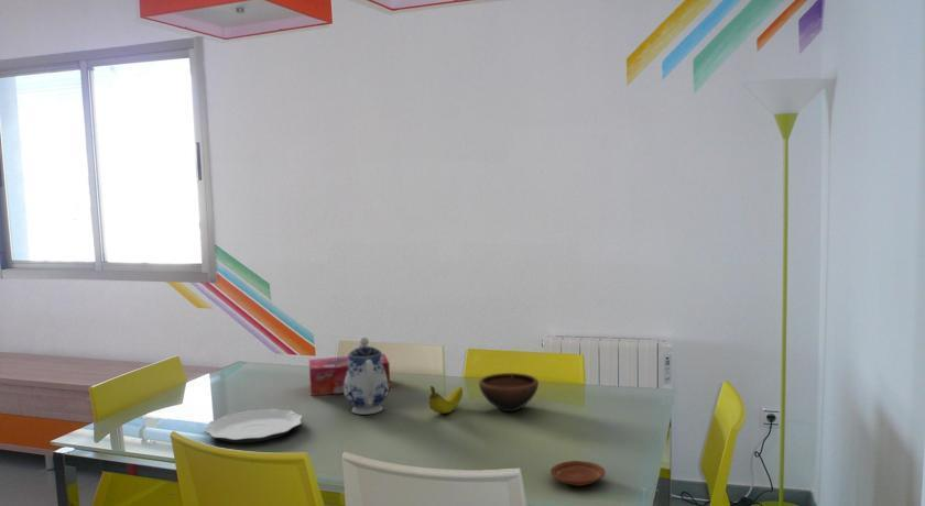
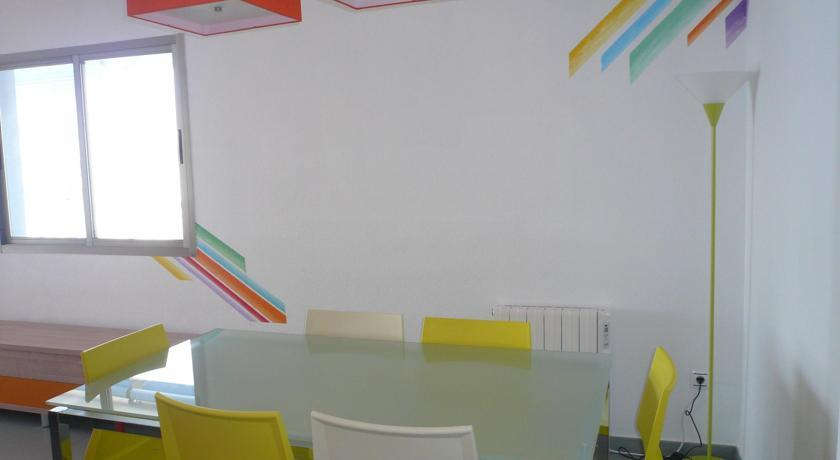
- plate [549,460,606,487]
- tissue box [308,353,391,397]
- bowl [478,372,540,413]
- teapot [344,337,390,416]
- plate [204,408,304,443]
- fruit [427,385,464,415]
